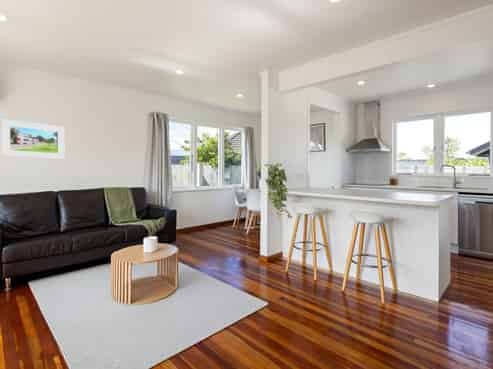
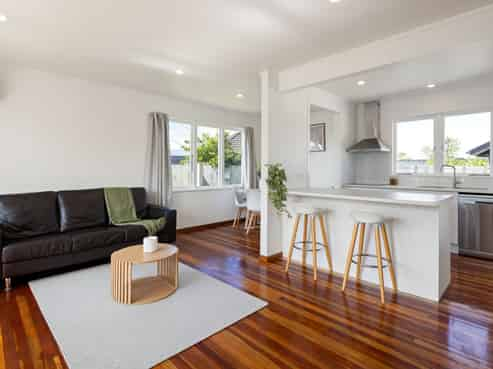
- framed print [1,118,65,160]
